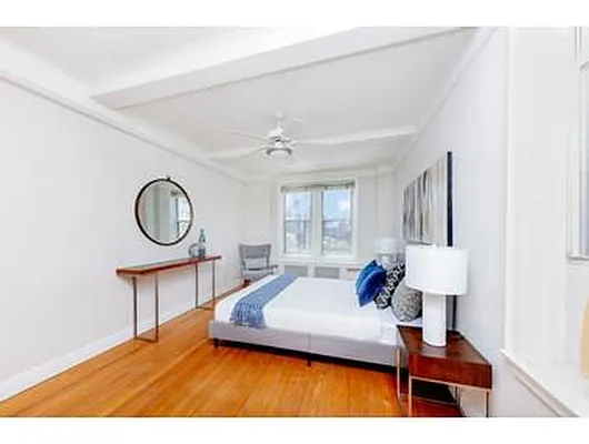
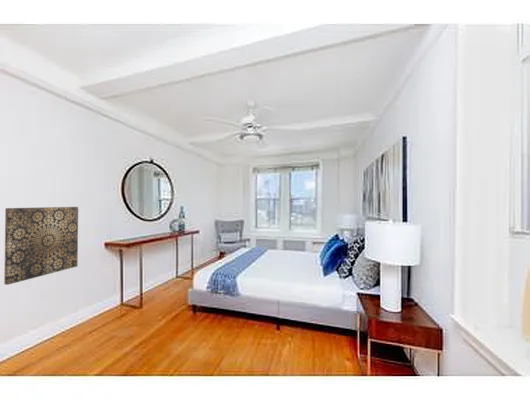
+ wall art [3,206,79,286]
